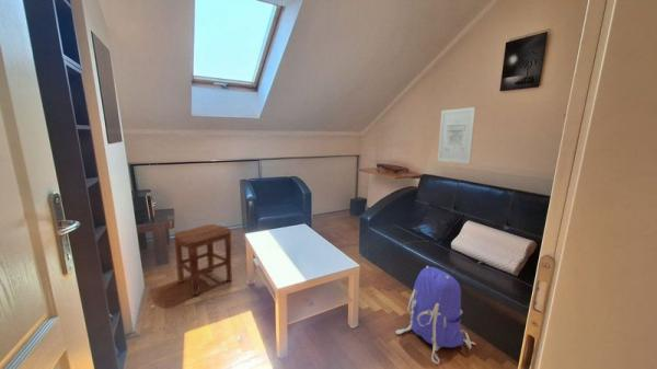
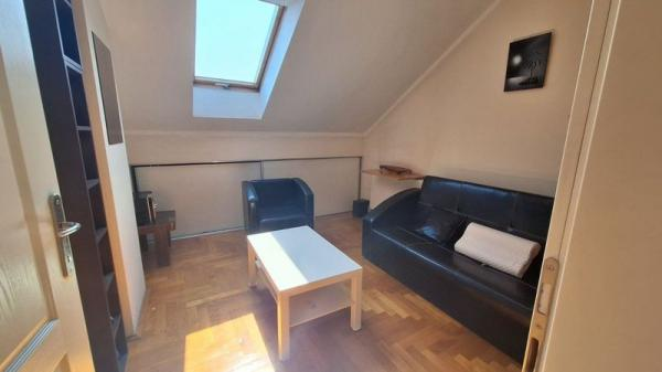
- stool [173,223,233,296]
- wall art [437,106,476,164]
- backpack [394,265,476,365]
